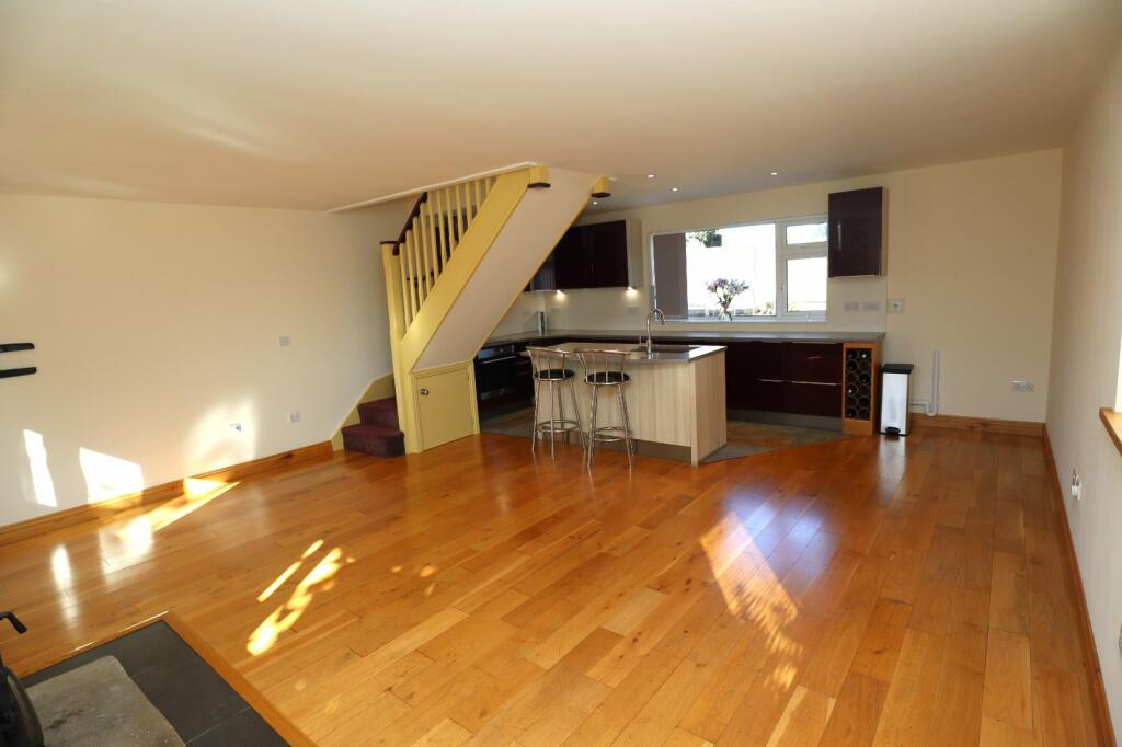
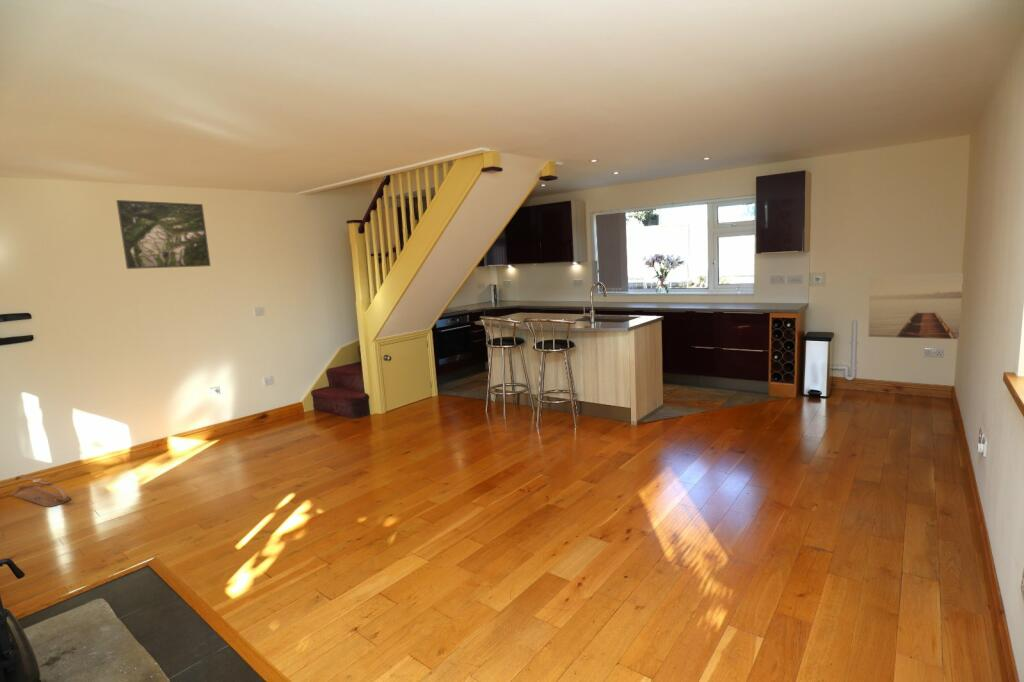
+ wall art [867,272,964,340]
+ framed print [115,199,211,270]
+ bag [9,474,72,508]
